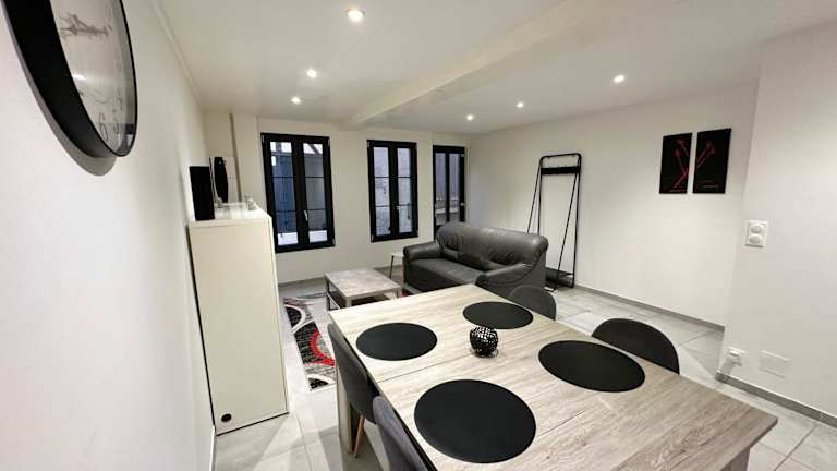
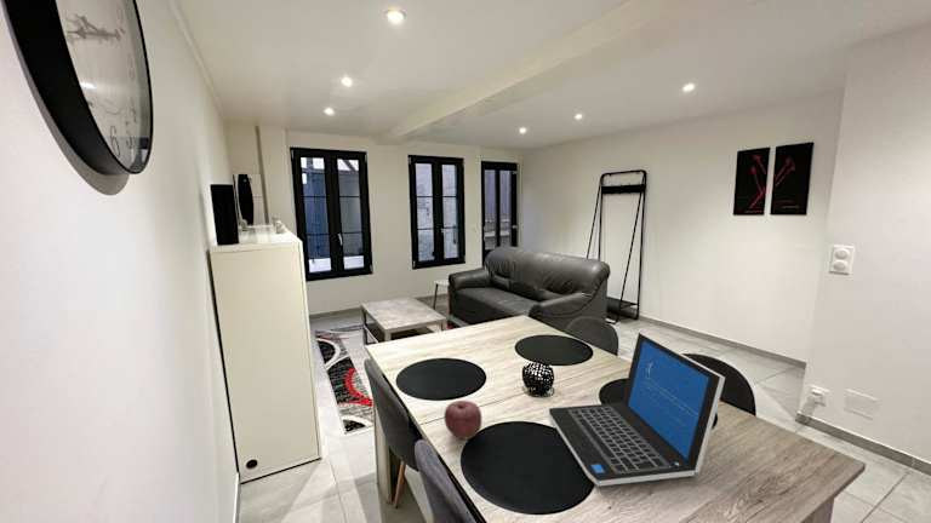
+ laptop [548,332,726,488]
+ apple [442,400,482,441]
